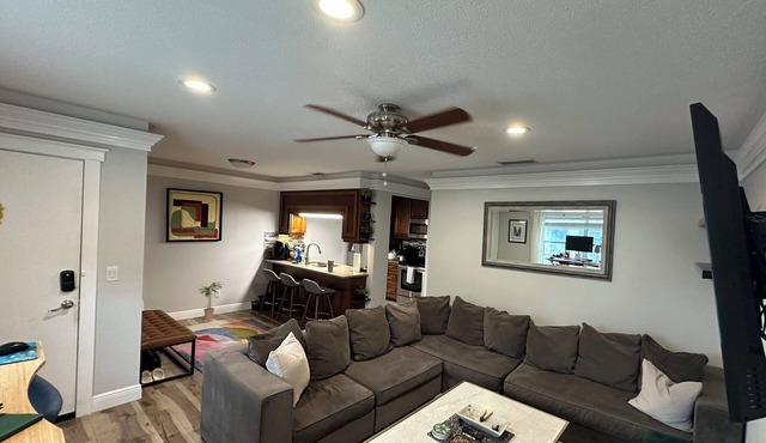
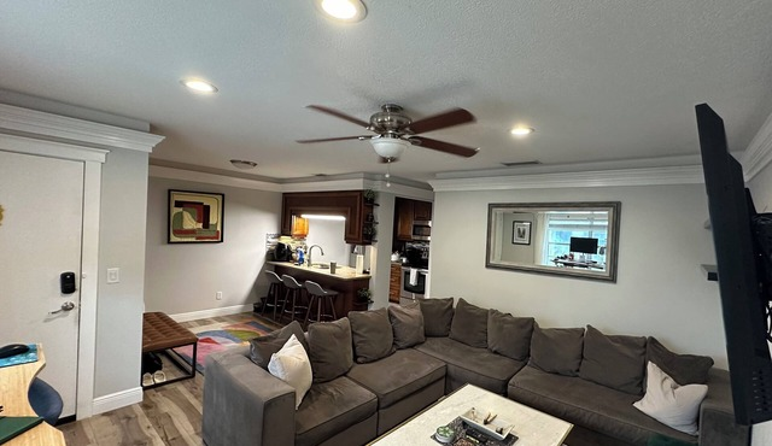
- potted plant [199,281,224,321]
